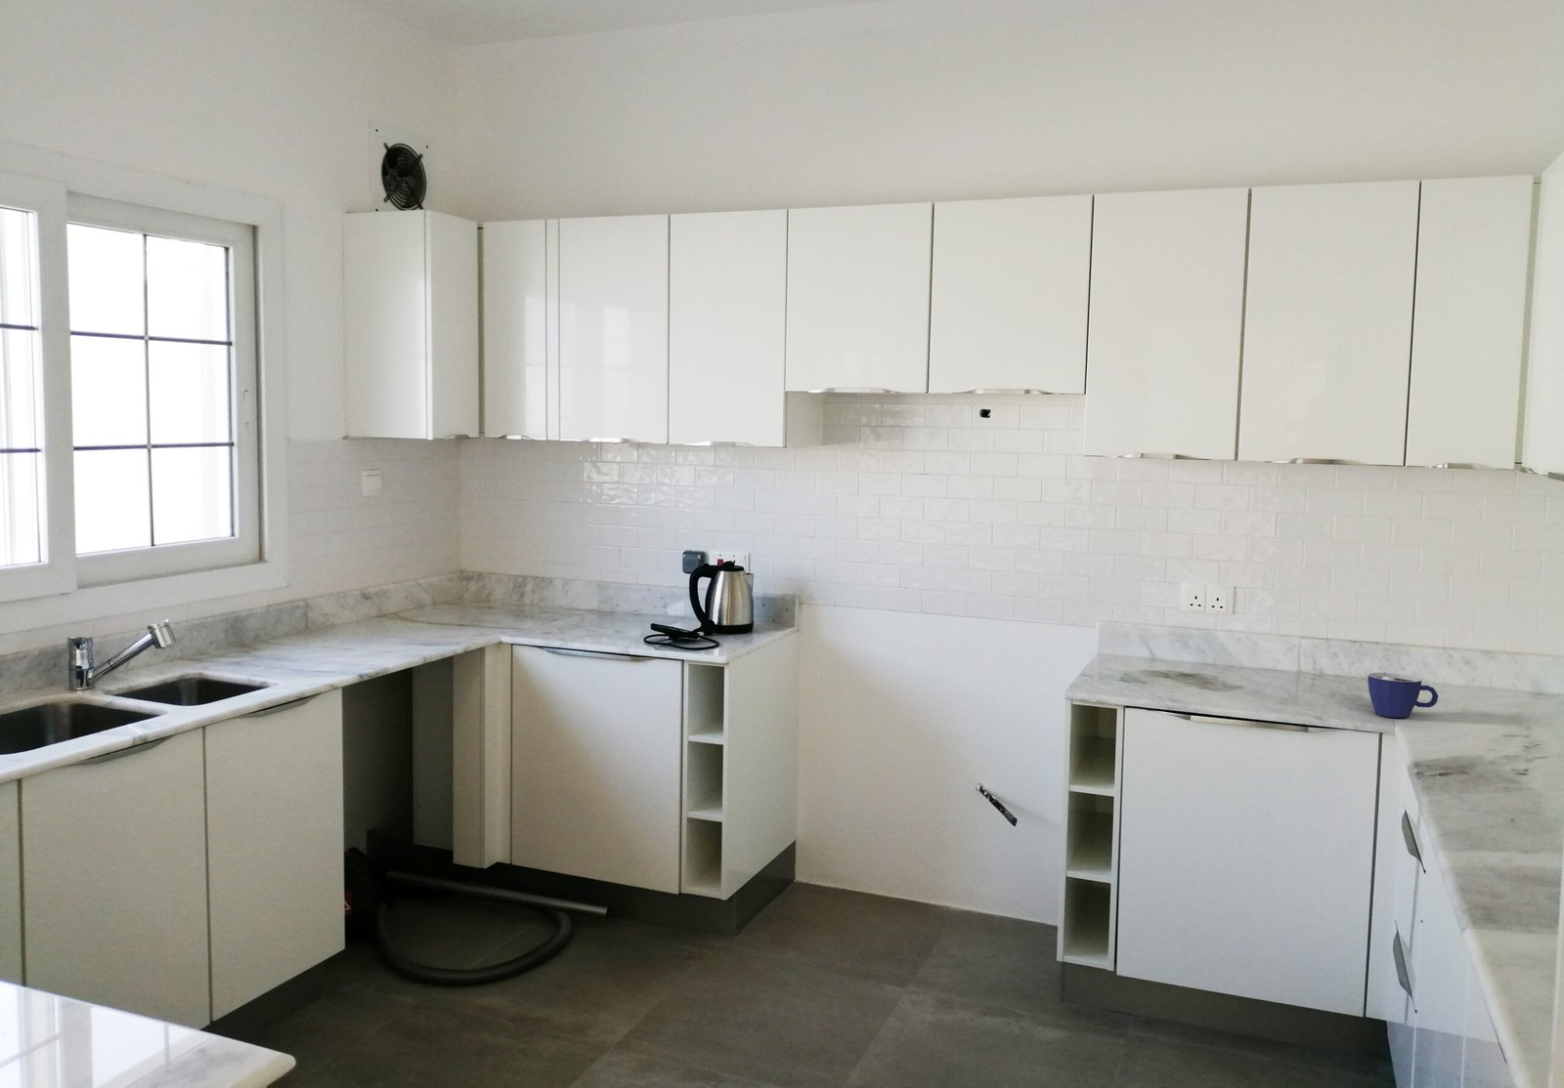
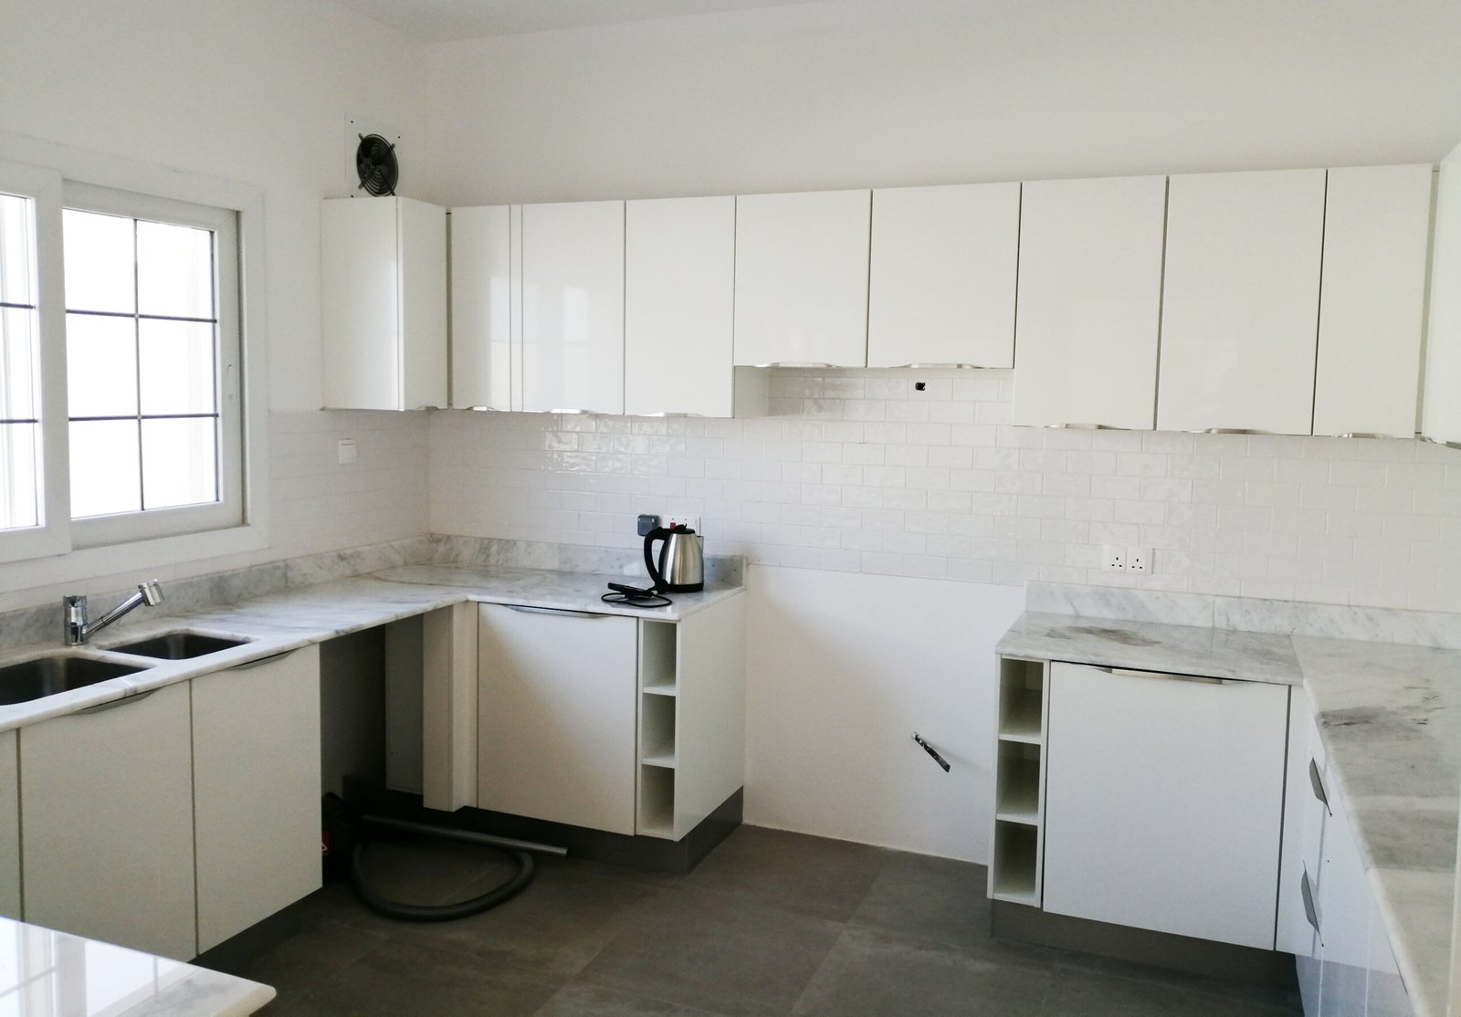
- cup [1367,672,1439,719]
